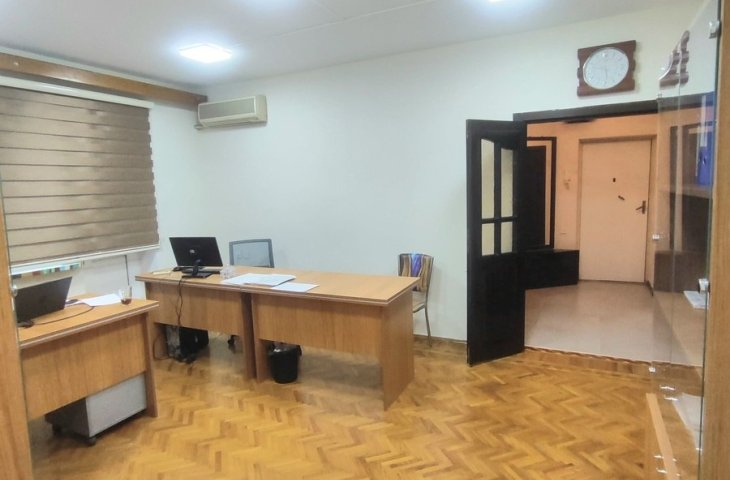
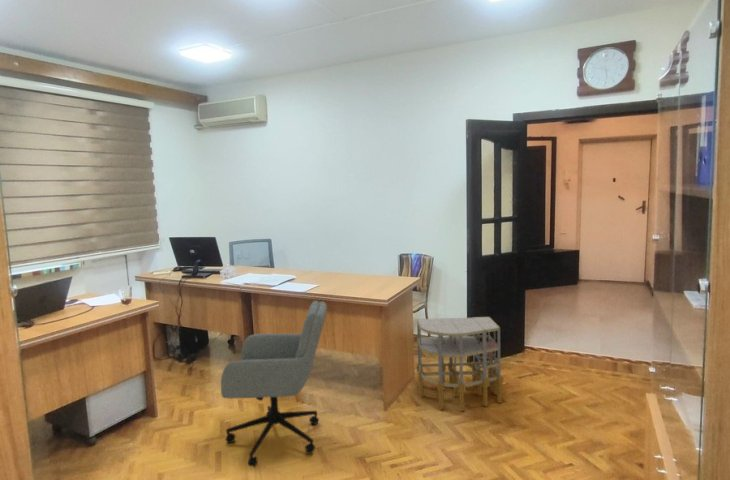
+ office chair [220,300,328,468]
+ shelving unit [416,316,505,412]
